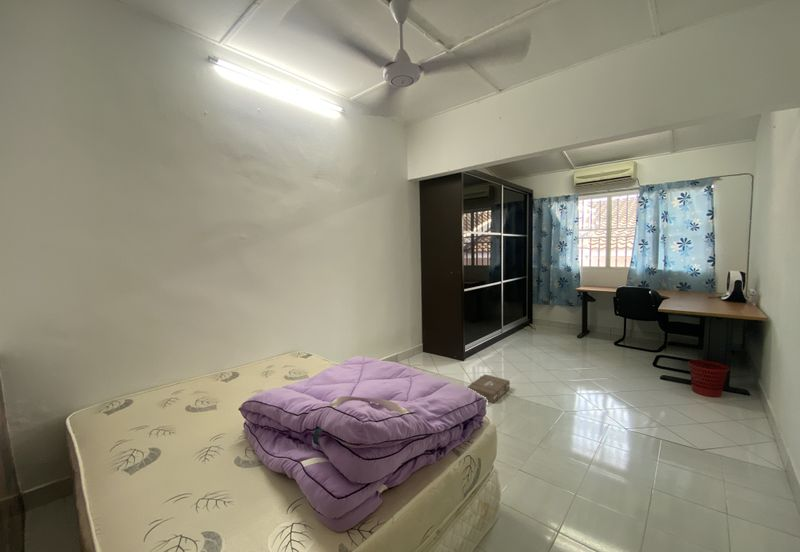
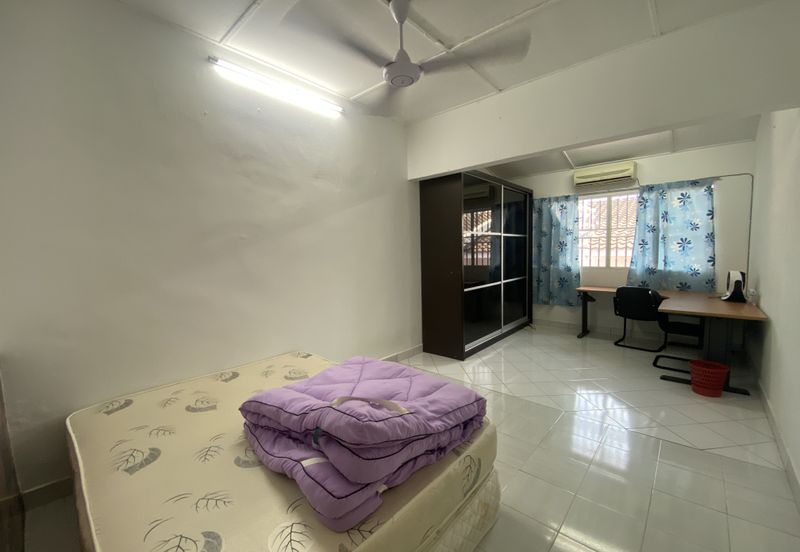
- ammunition box [467,373,511,404]
